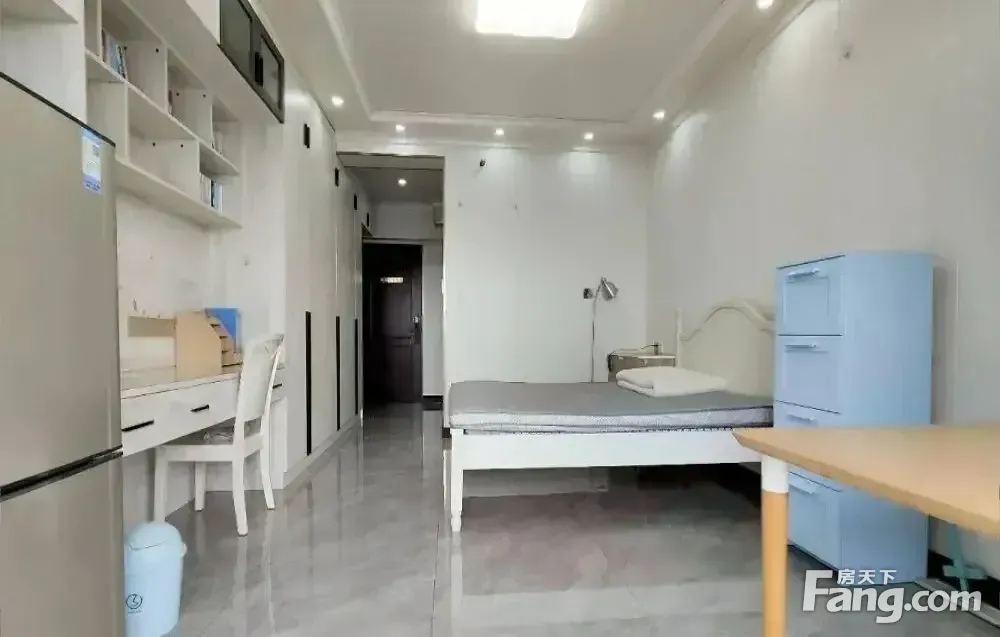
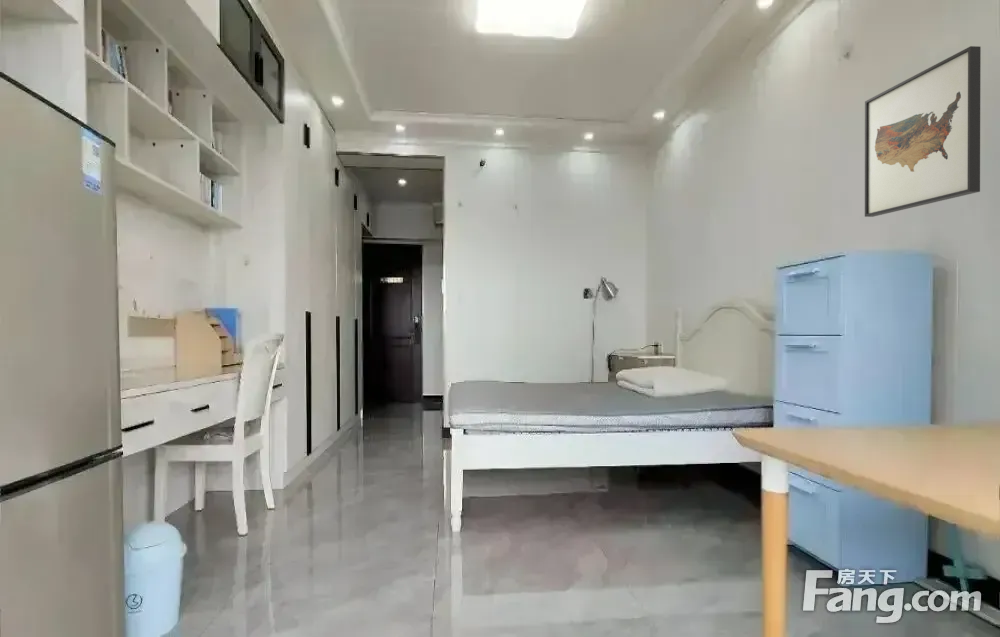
+ wall art [864,45,982,218]
